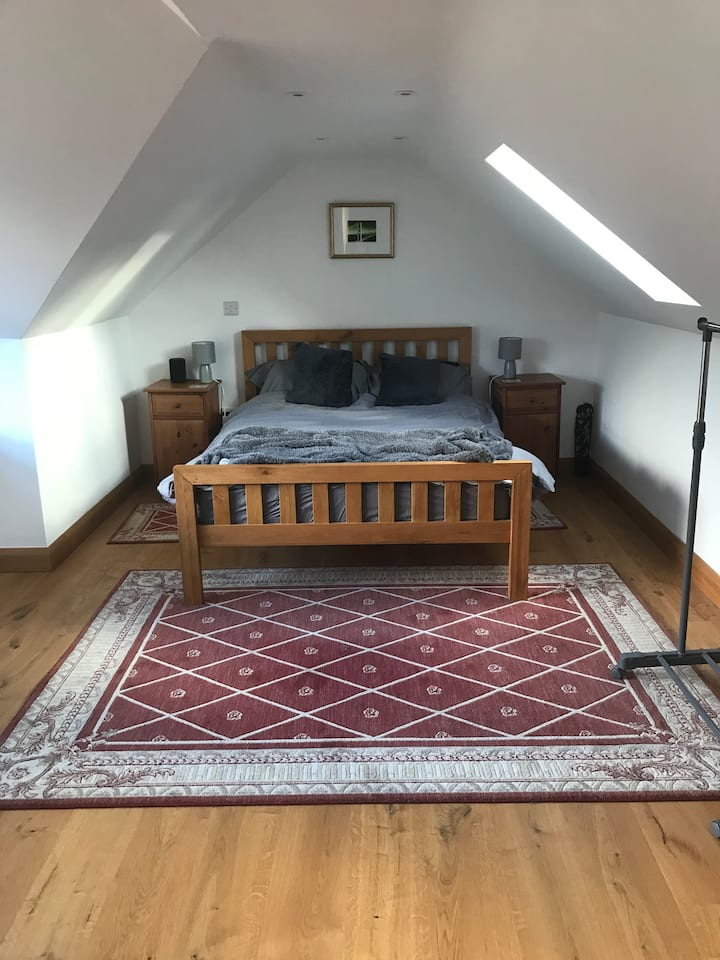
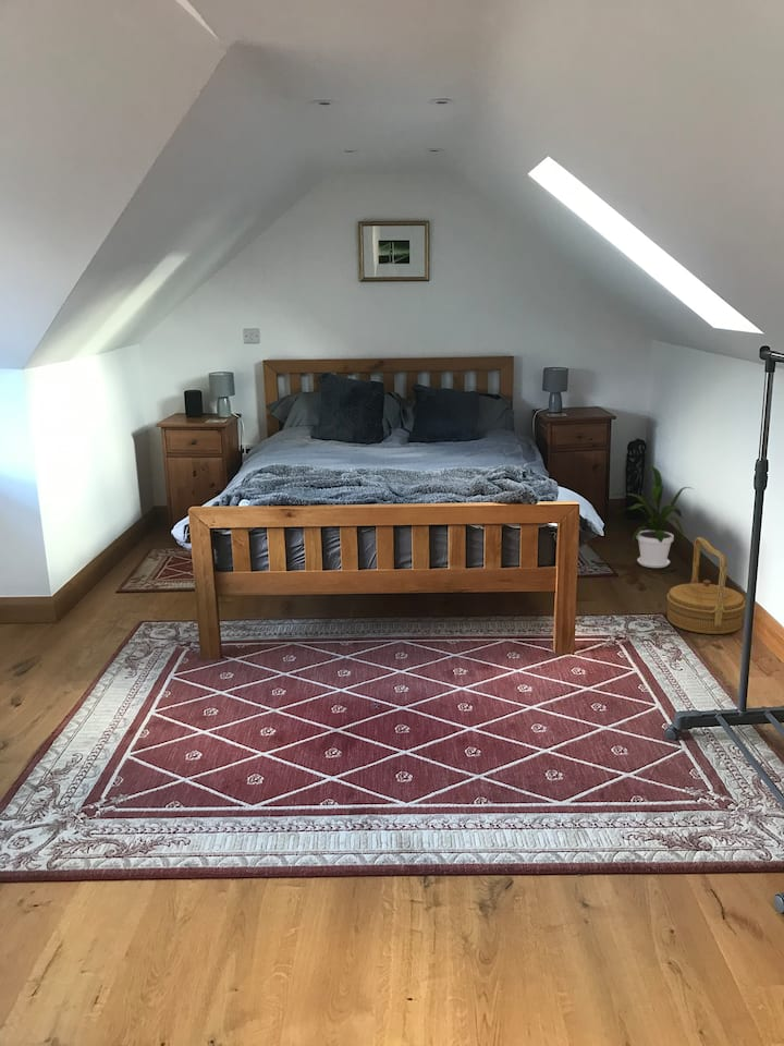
+ house plant [609,465,694,569]
+ basket [666,536,746,635]
